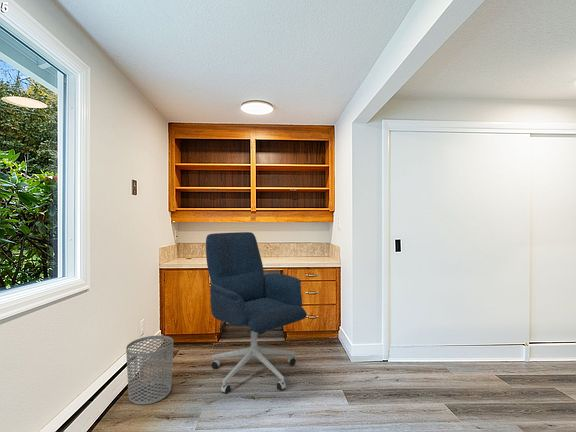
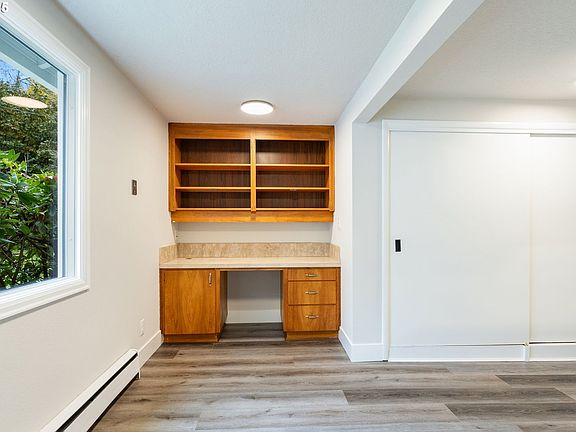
- waste bin [125,334,174,406]
- office chair [205,231,308,395]
